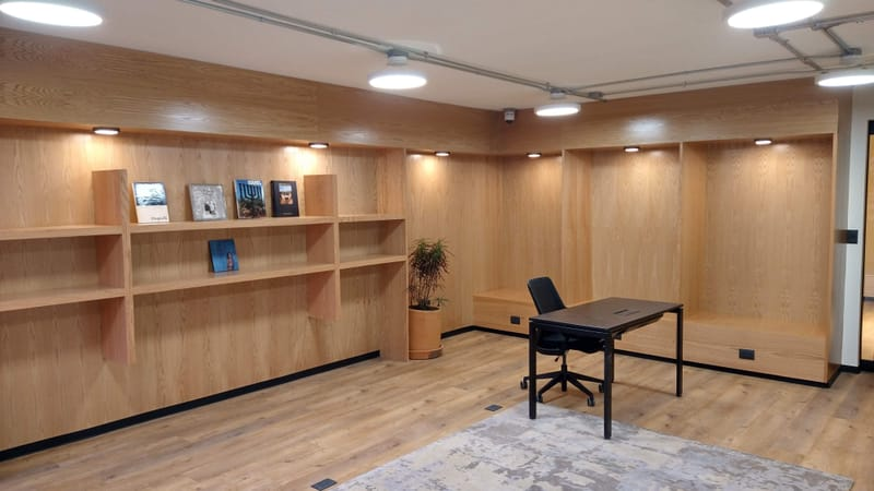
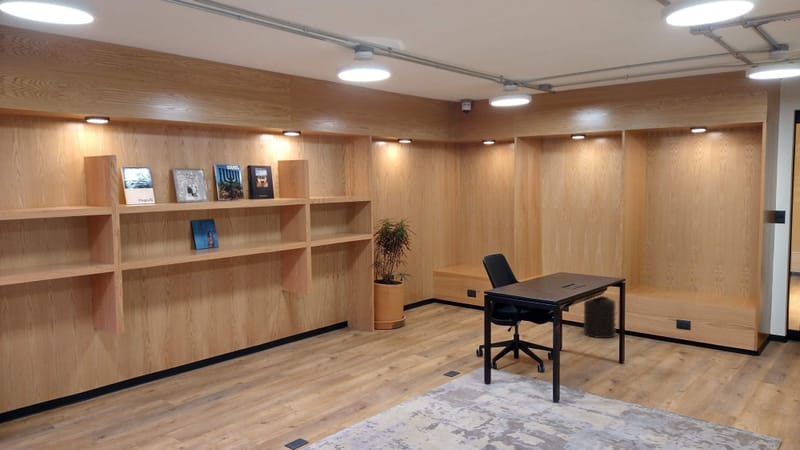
+ trash can [583,295,617,339]
